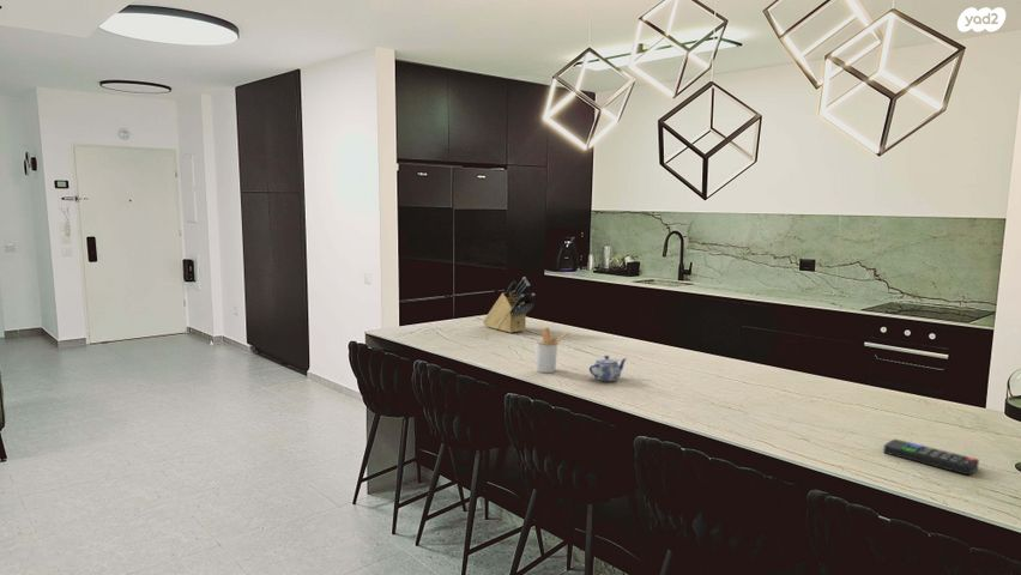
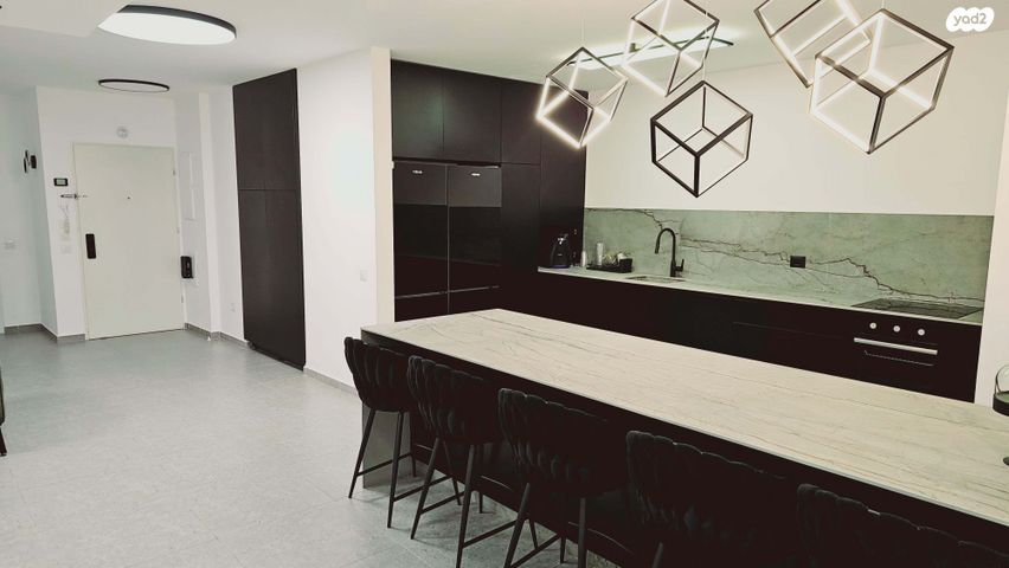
- remote control [882,438,980,476]
- teapot [588,355,628,382]
- knife block [482,276,536,334]
- utensil holder [534,327,569,374]
